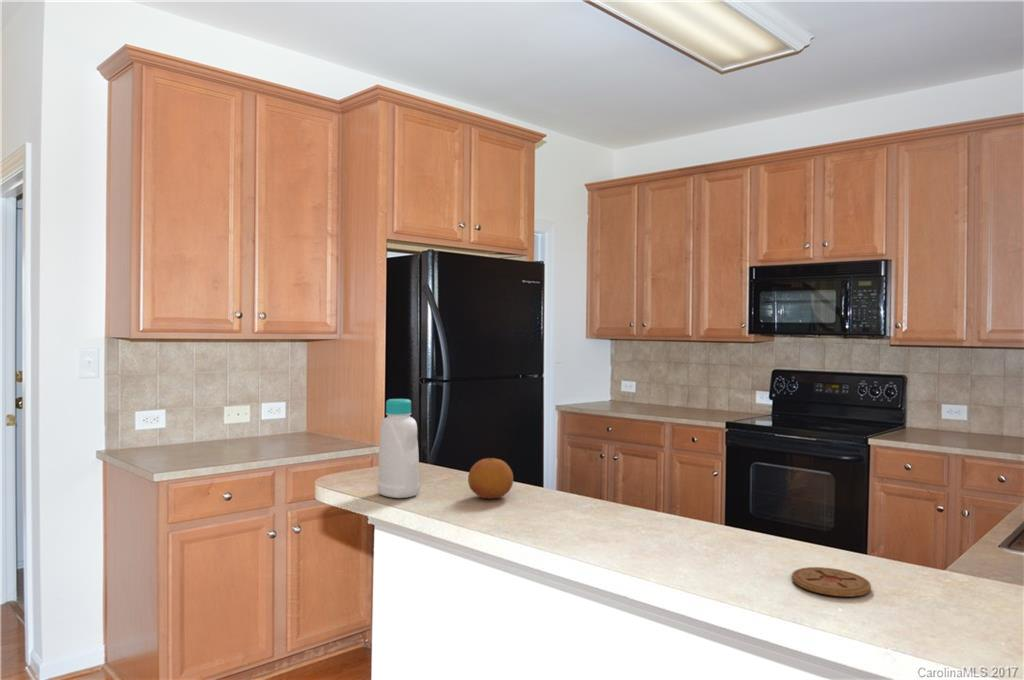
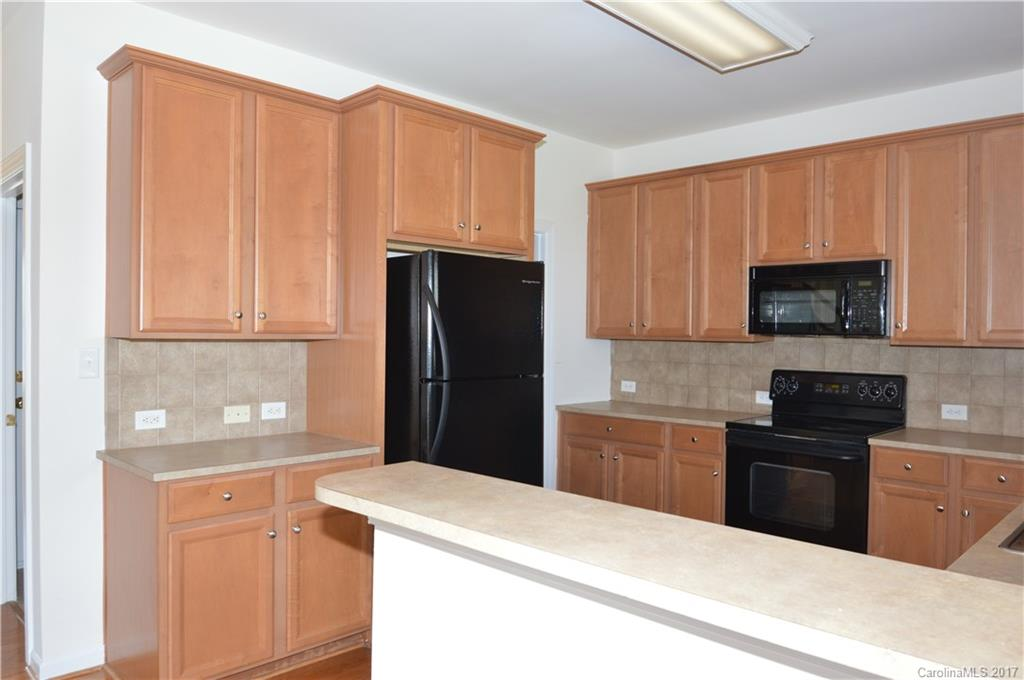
- bottle [376,398,421,499]
- fruit [467,457,514,500]
- coaster [791,566,872,598]
